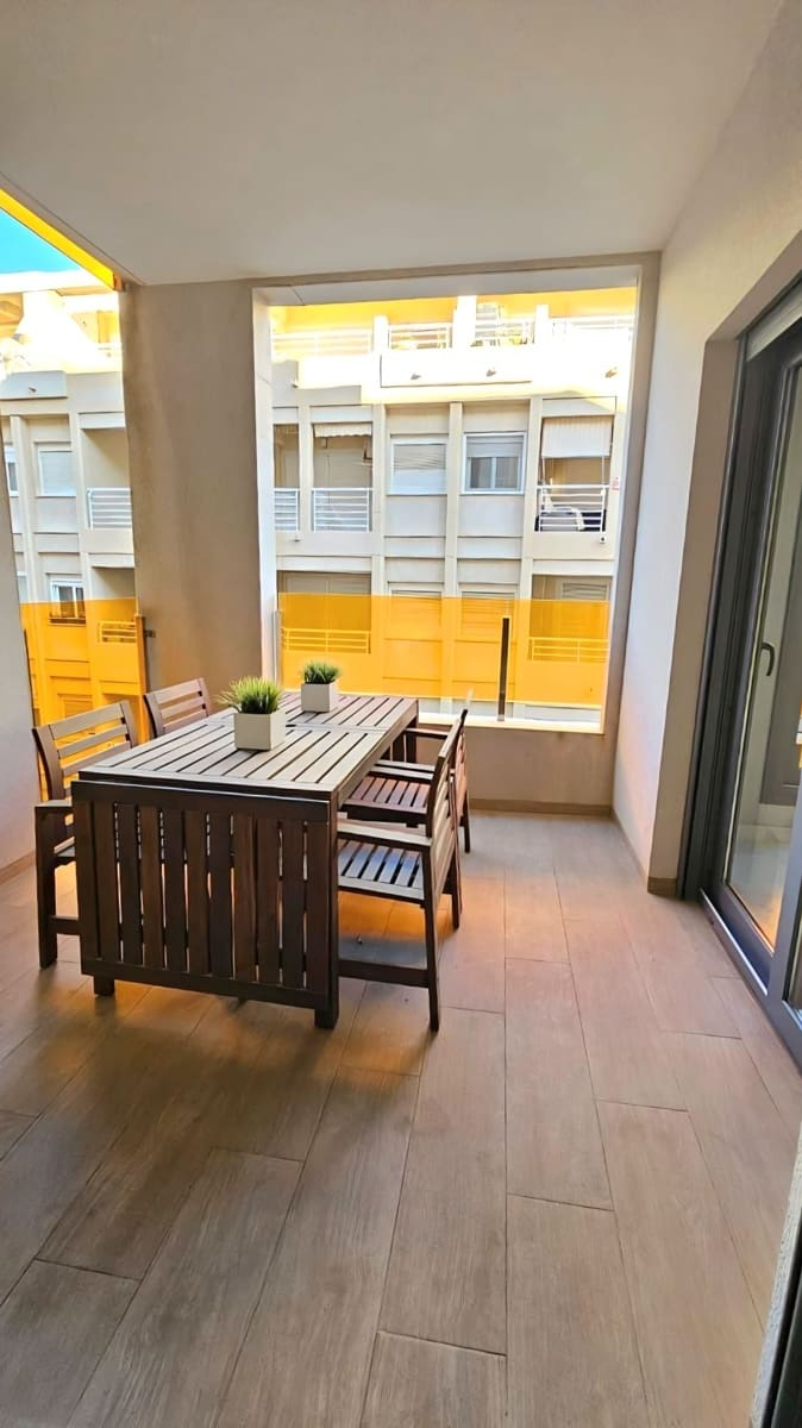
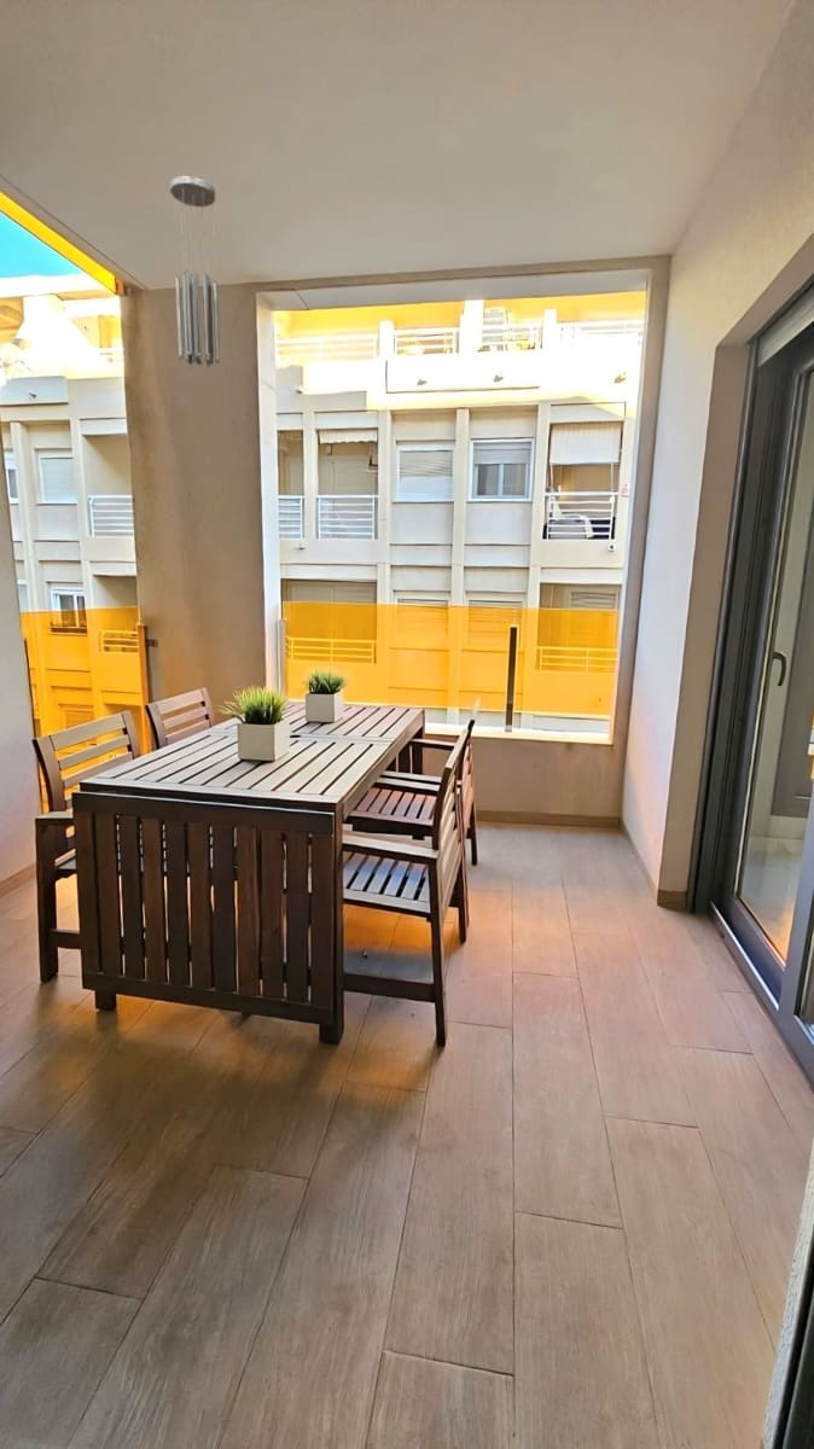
+ wind chime [169,175,221,367]
